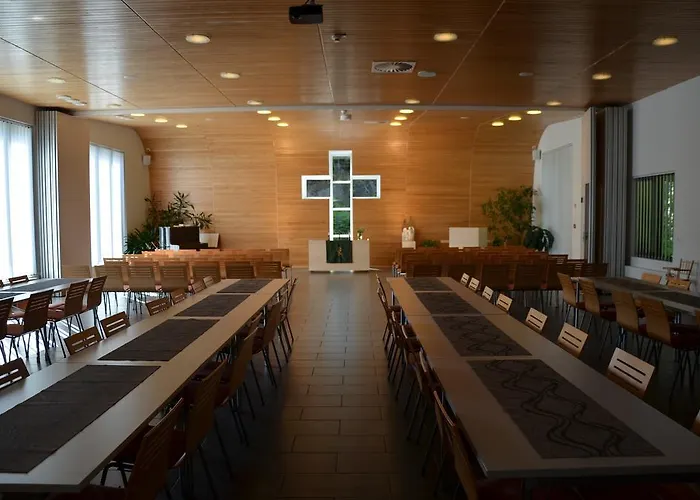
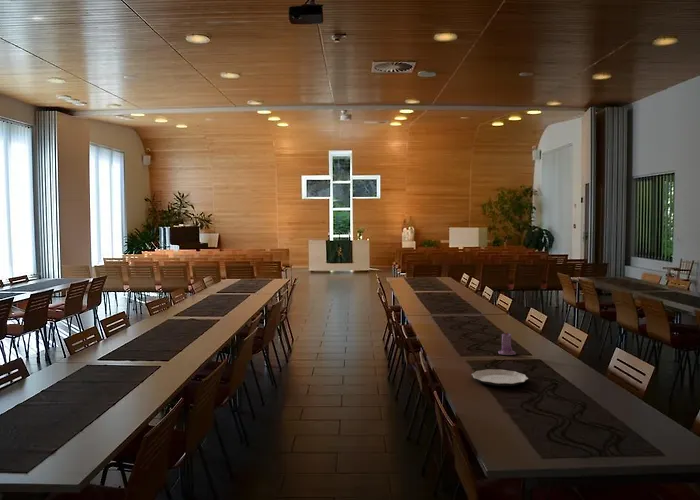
+ candle [497,330,517,356]
+ plate [471,368,529,387]
